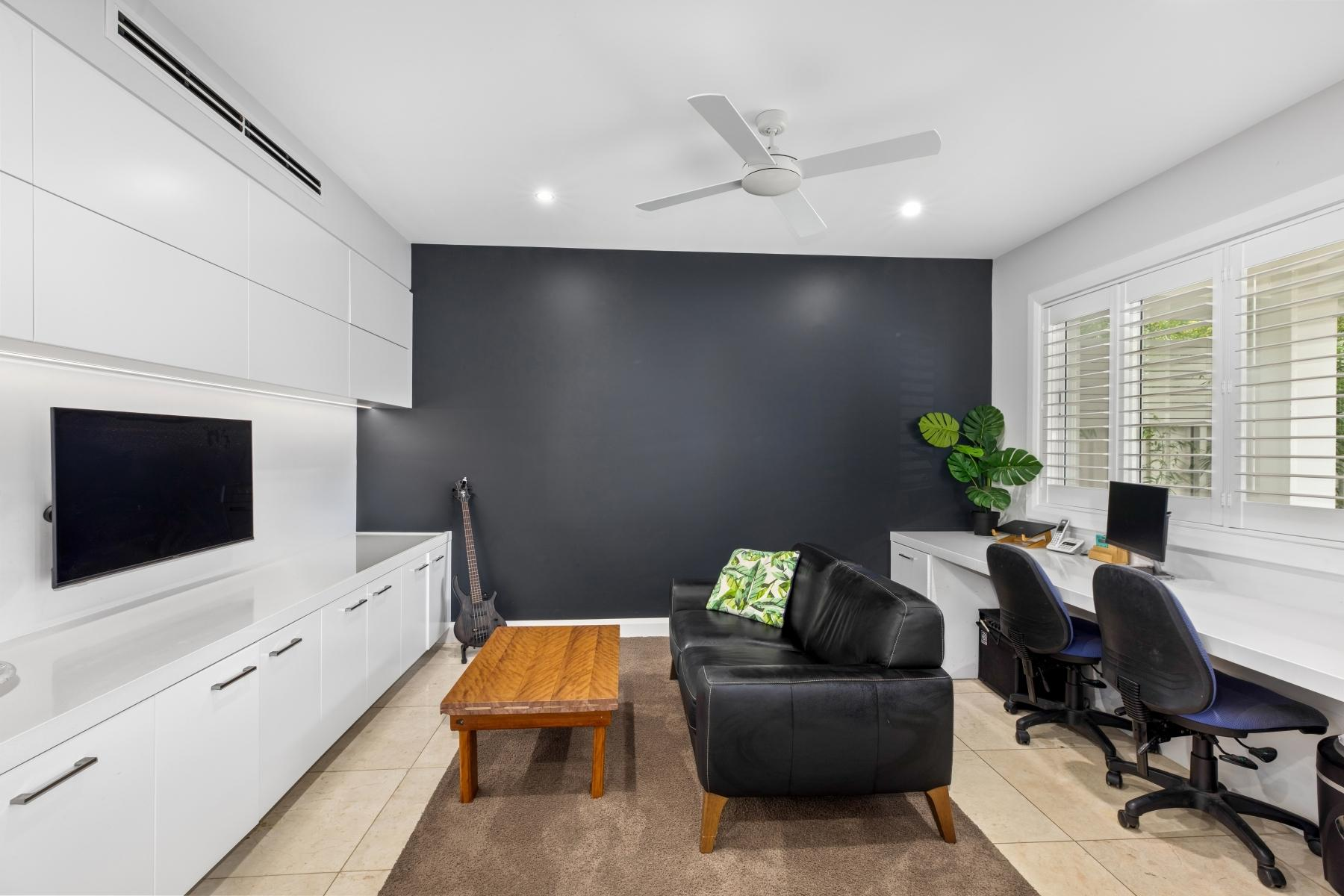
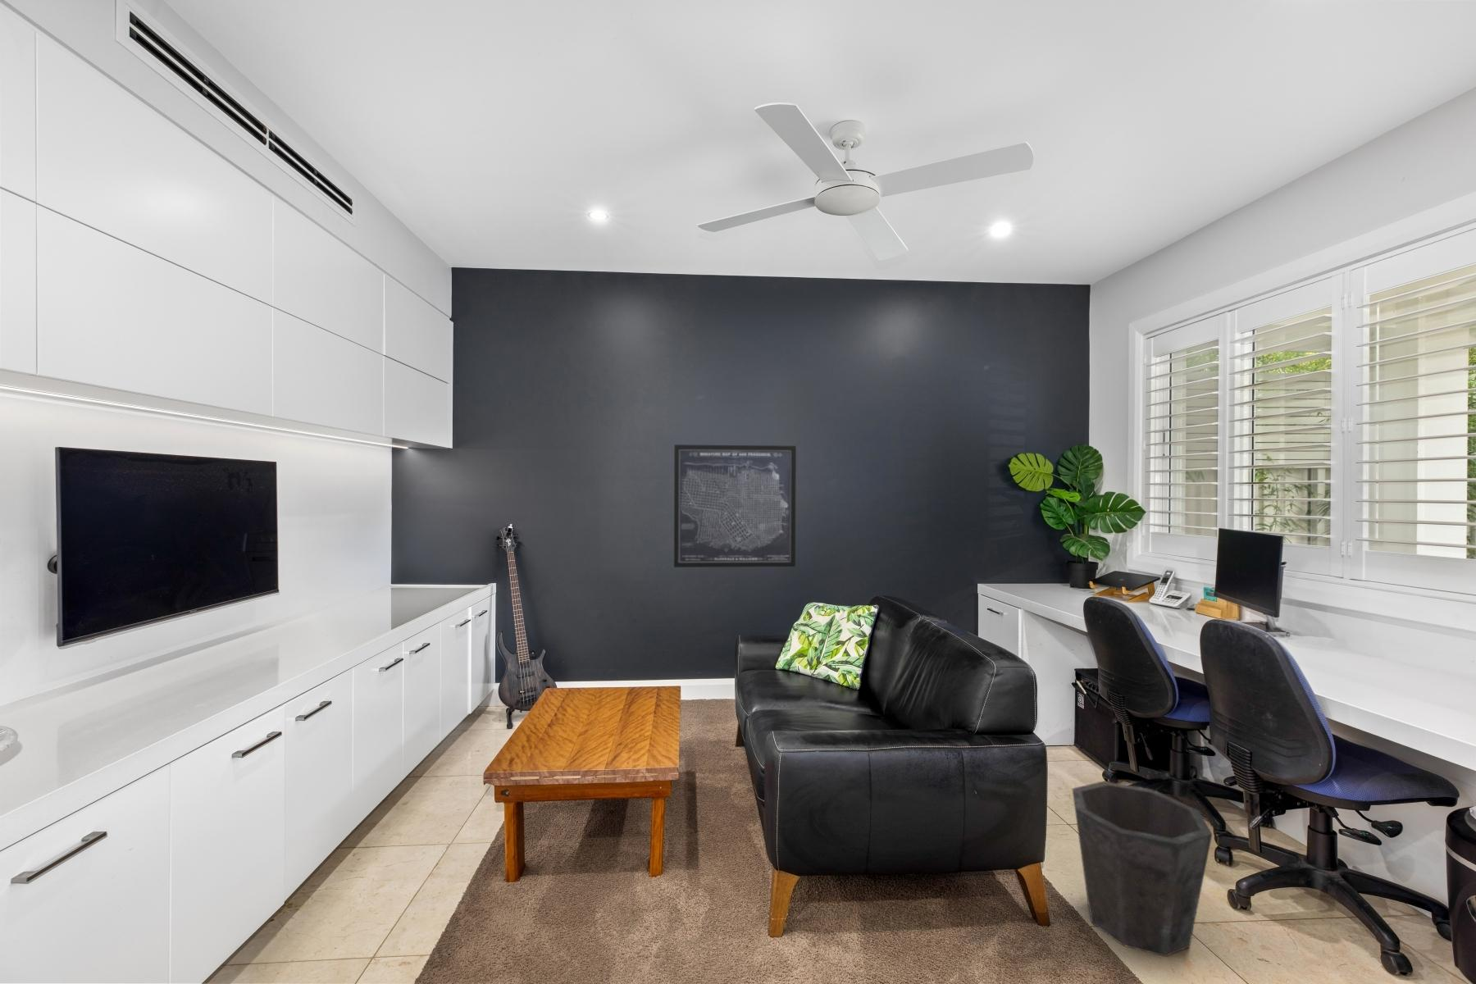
+ wall art [673,444,797,568]
+ waste bin [1072,781,1212,958]
